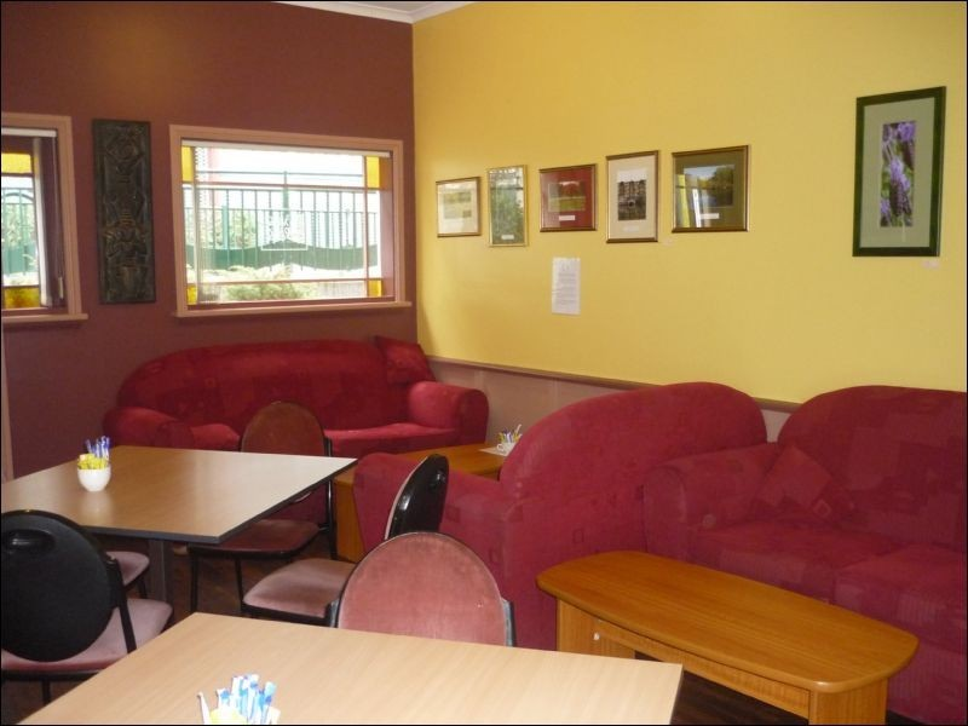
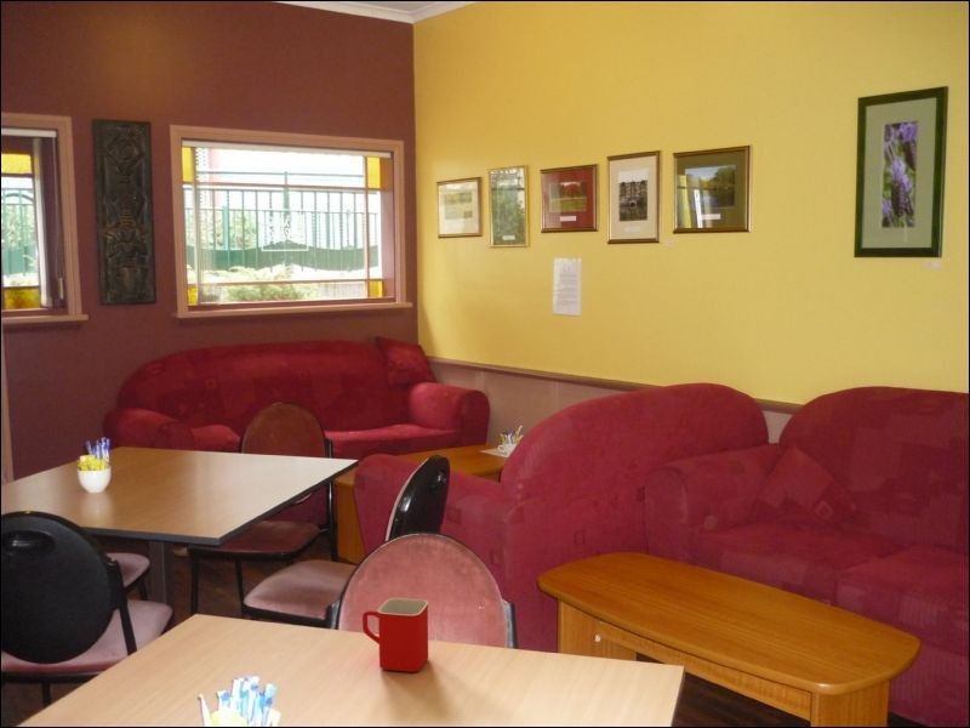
+ mug [361,597,430,673]
